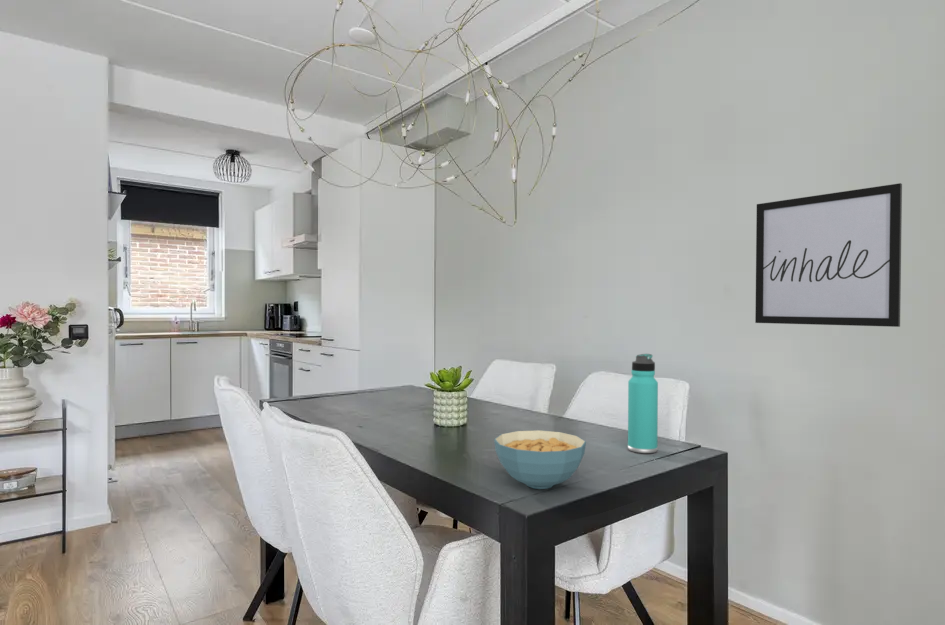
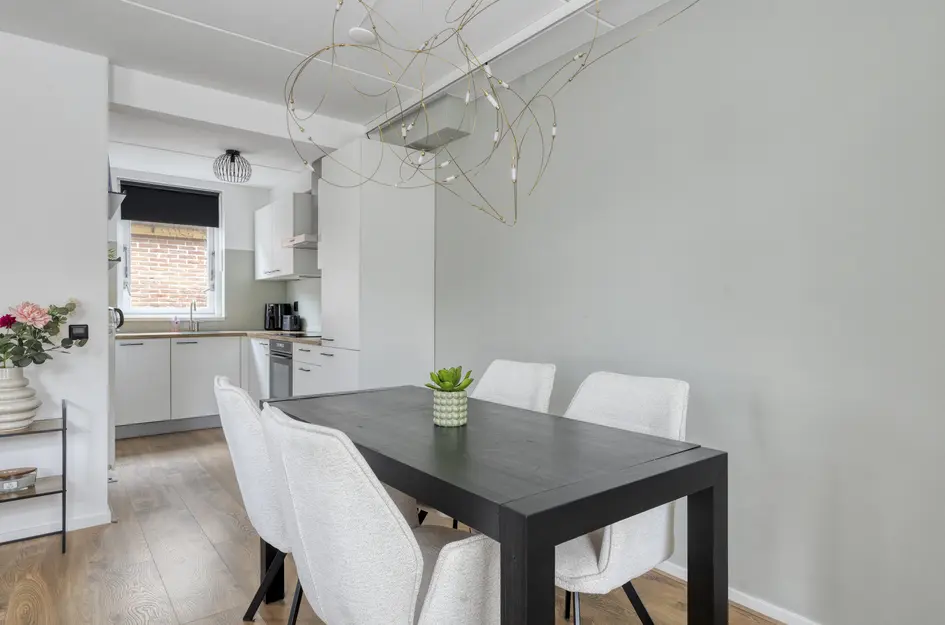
- thermos bottle [627,353,659,454]
- cereal bowl [493,429,587,490]
- wall art [754,182,903,328]
